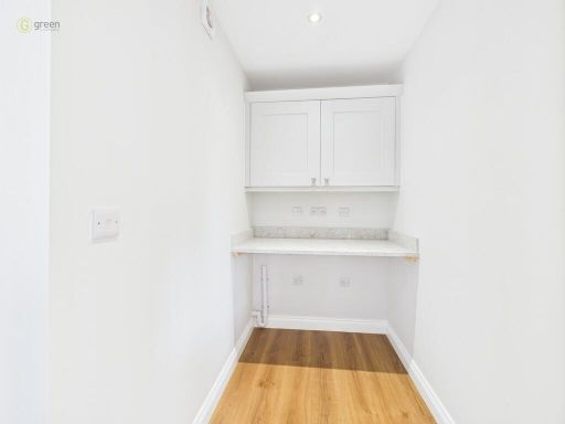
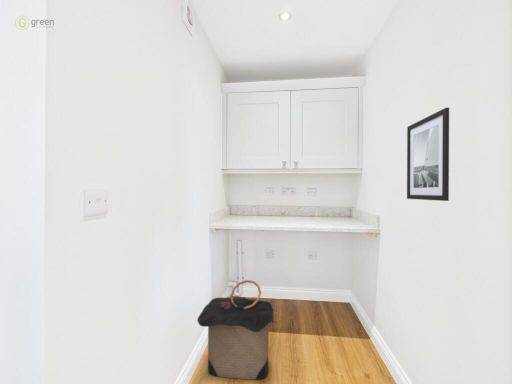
+ wall art [406,107,450,202]
+ laundry hamper [196,279,275,381]
